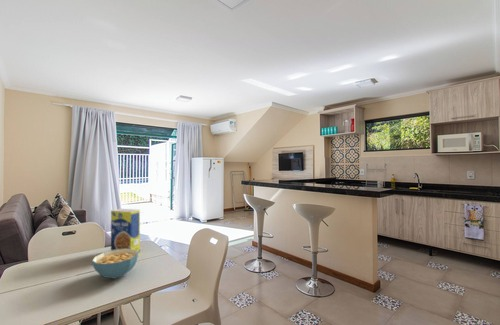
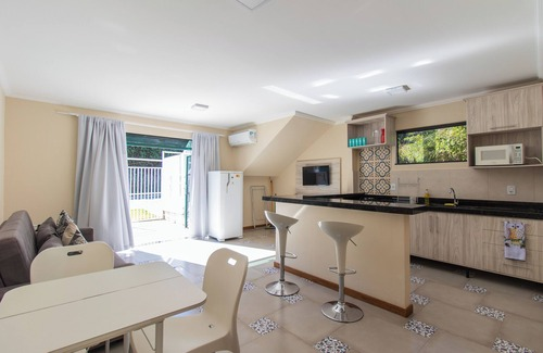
- cereal bowl [91,249,140,280]
- legume [110,207,141,253]
